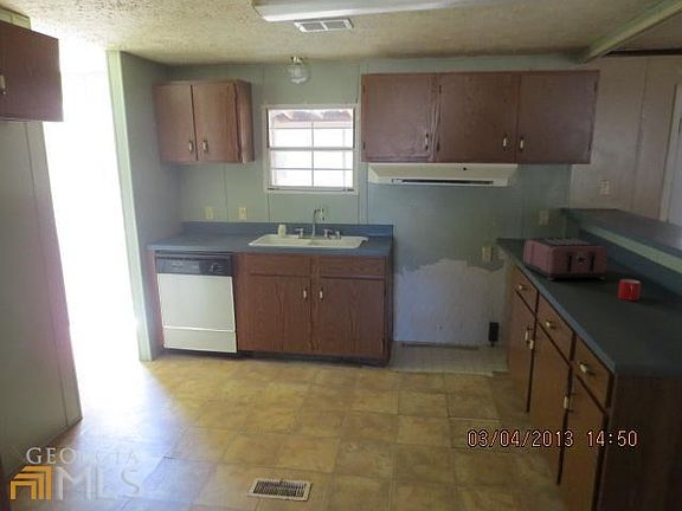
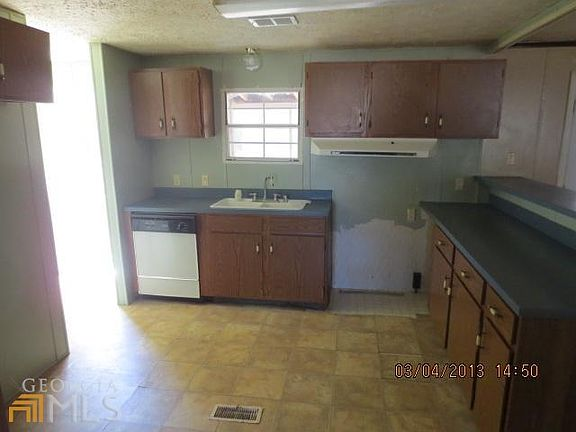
- mug [617,278,642,302]
- toaster [521,235,609,282]
